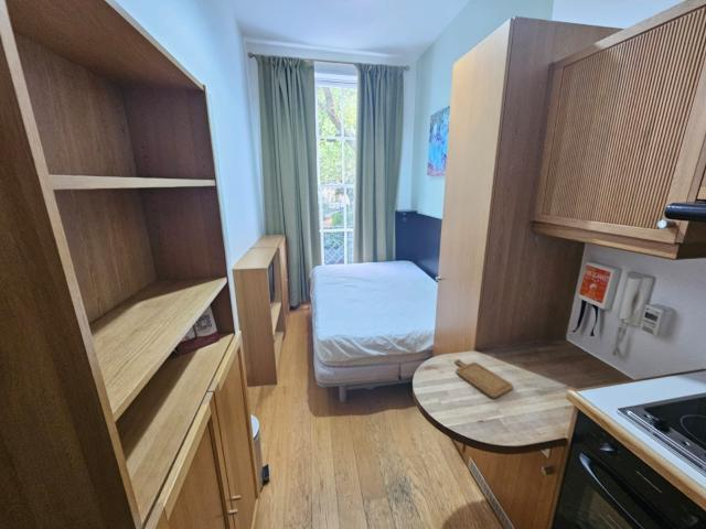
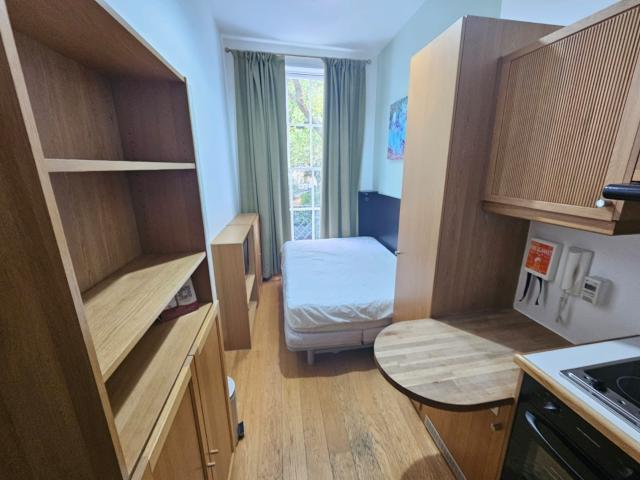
- chopping board [453,358,514,399]
